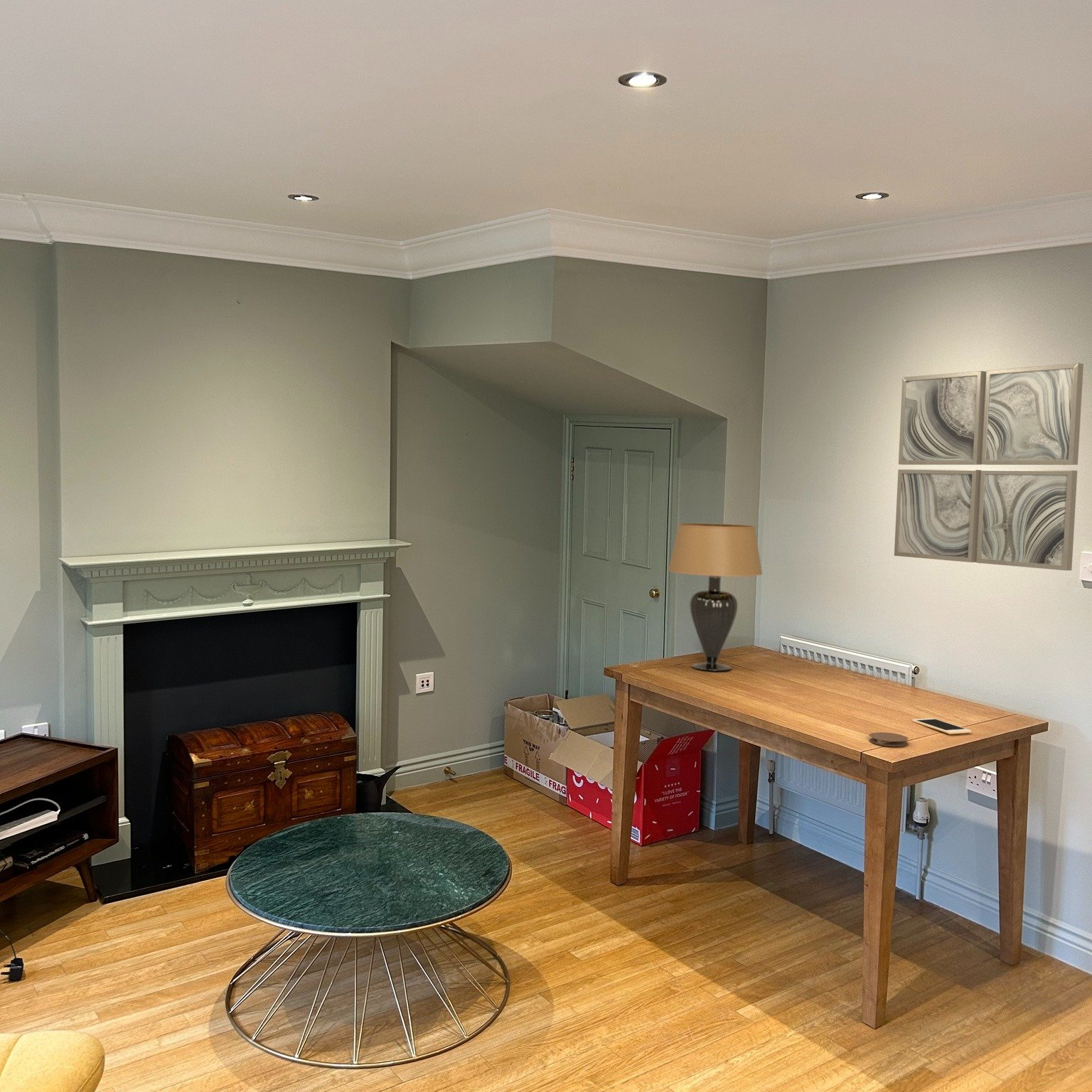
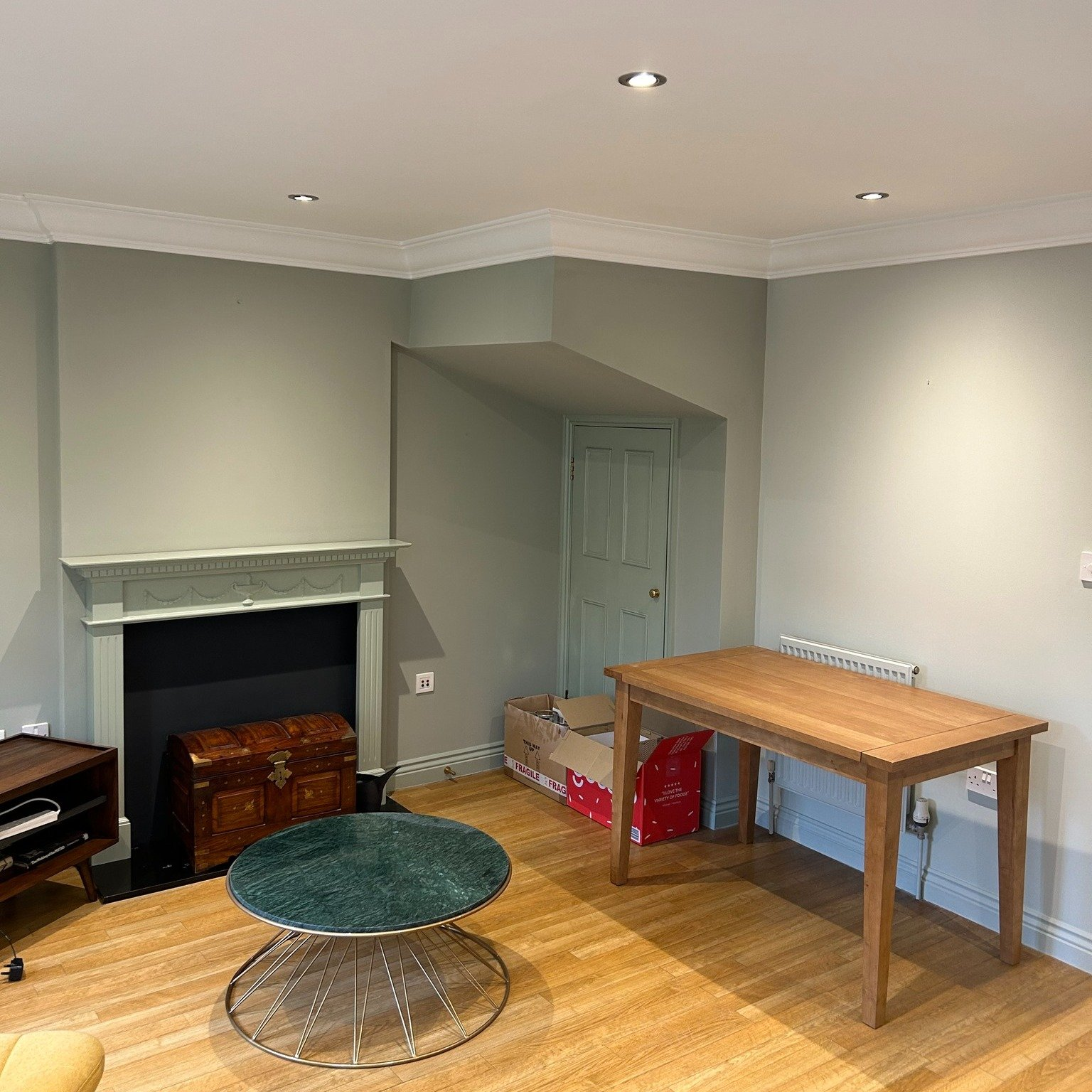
- wall art [894,363,1084,572]
- cell phone [911,717,972,734]
- table lamp [667,523,764,672]
- coaster [869,732,909,747]
